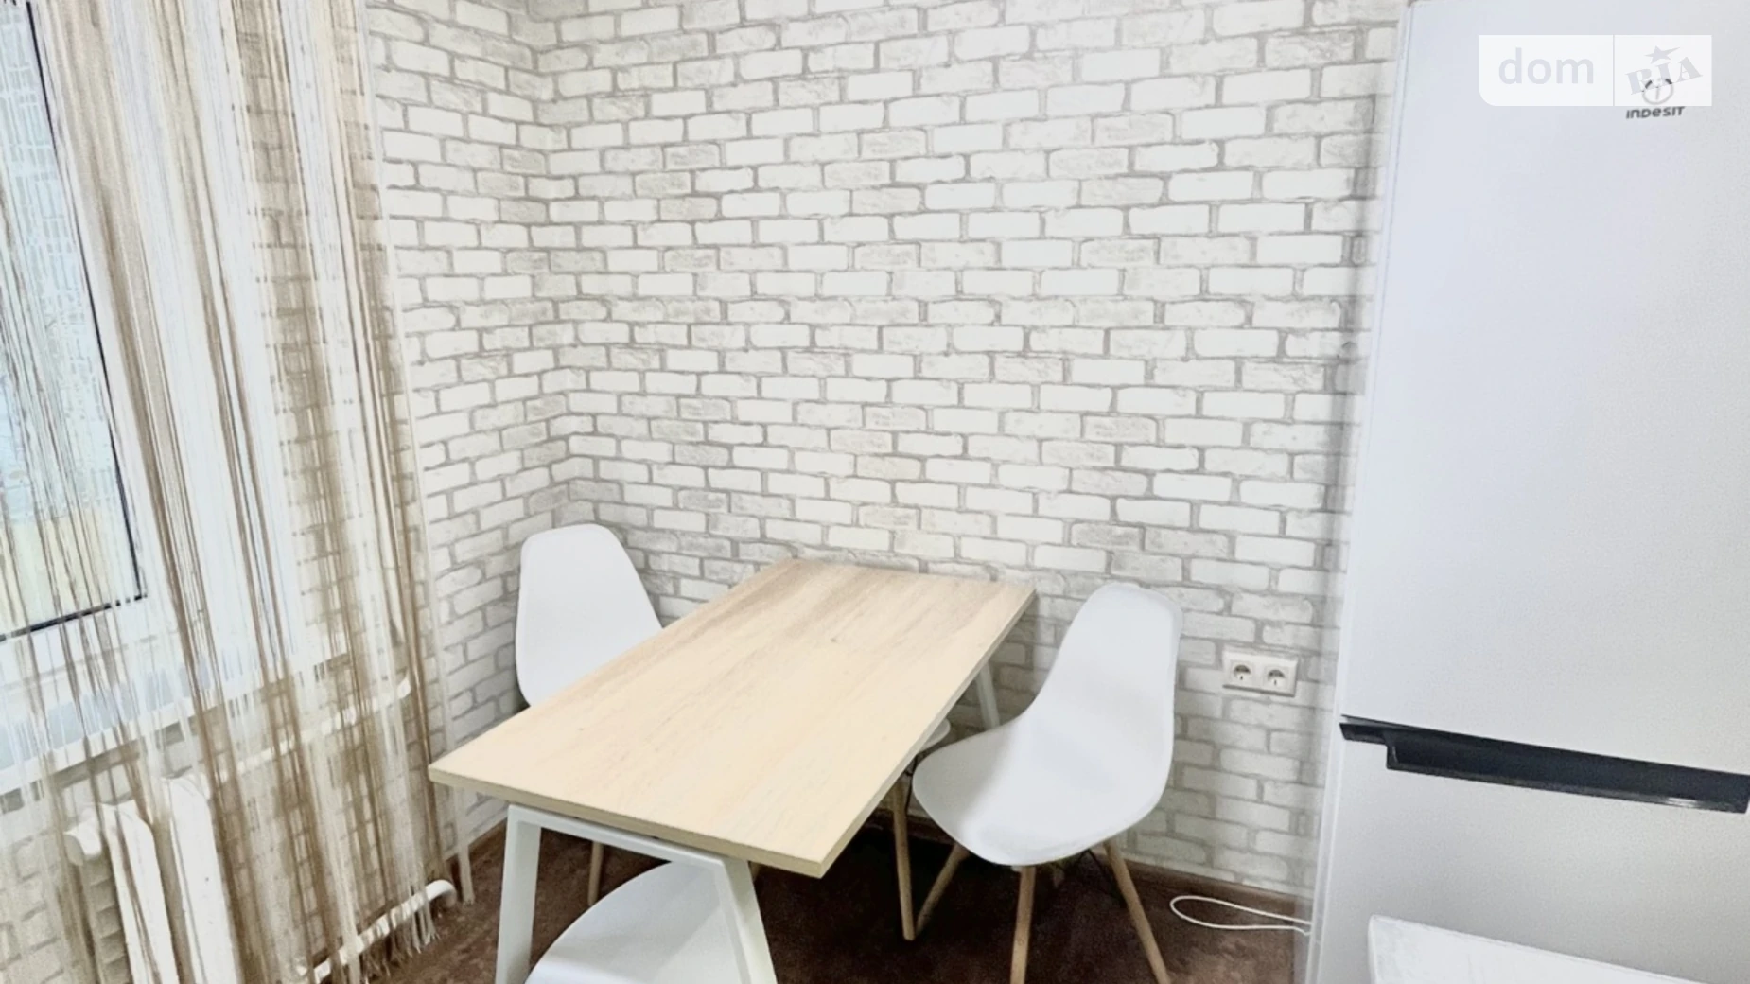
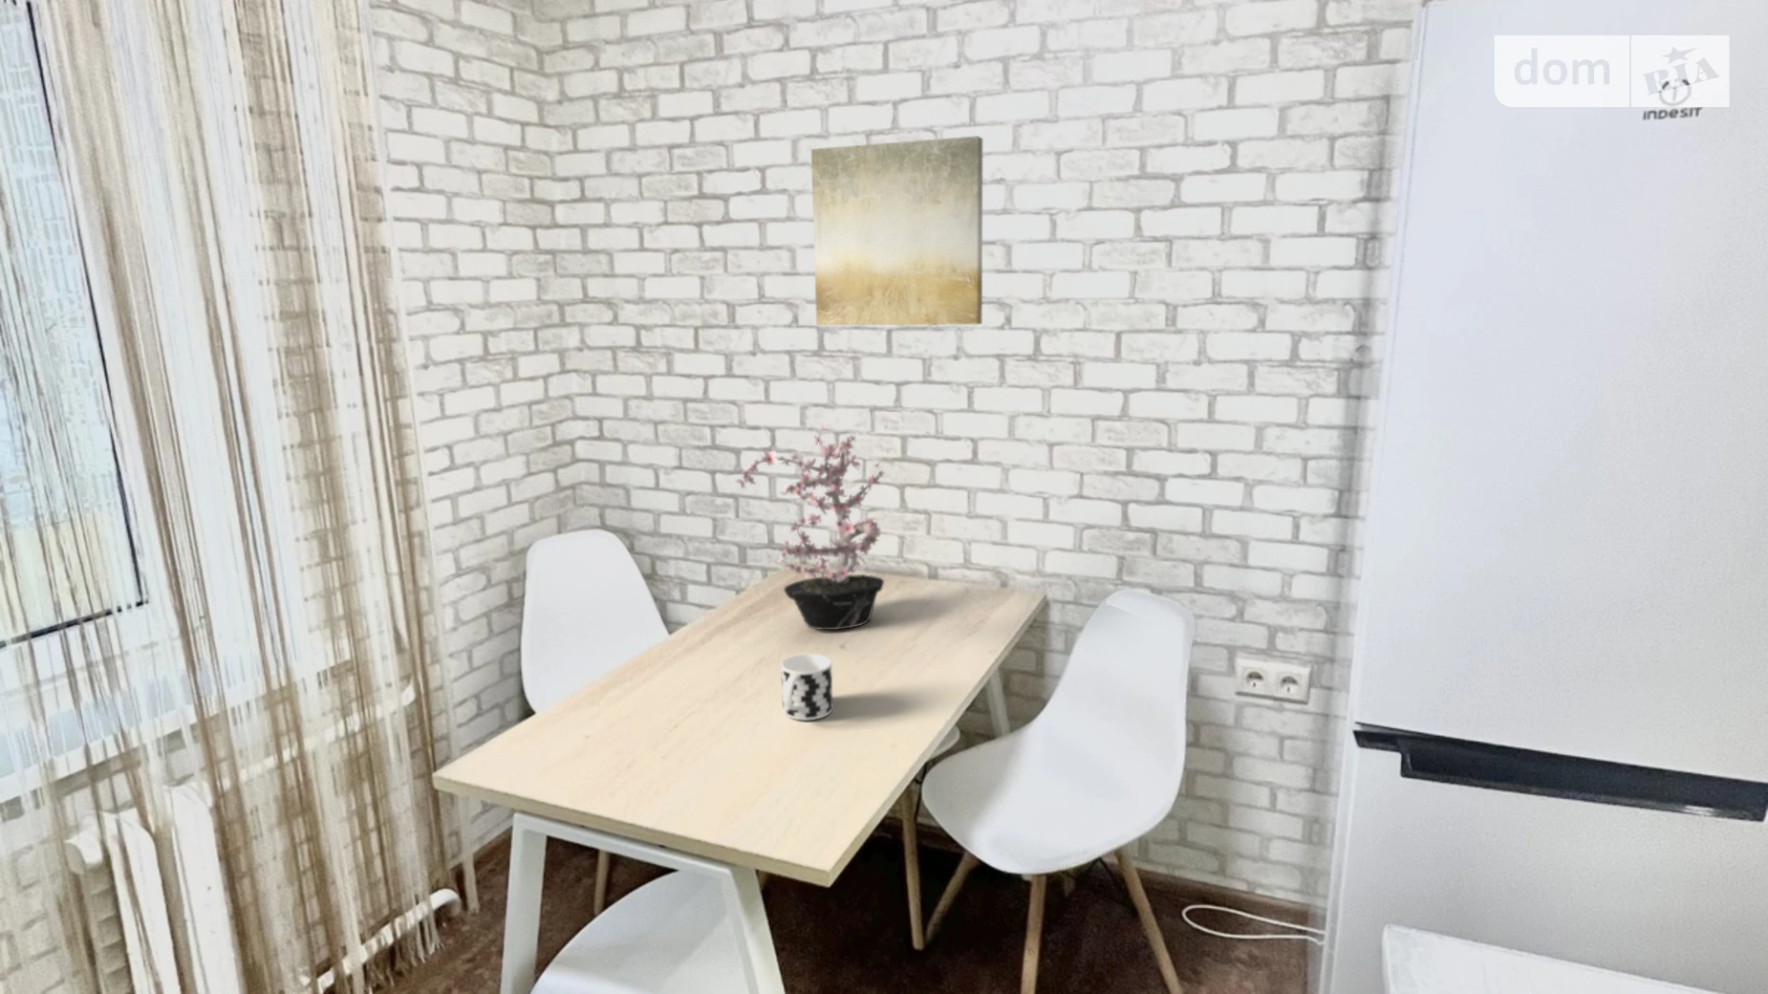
+ potted plant [733,421,886,631]
+ wall art [810,135,984,326]
+ cup [780,653,833,721]
